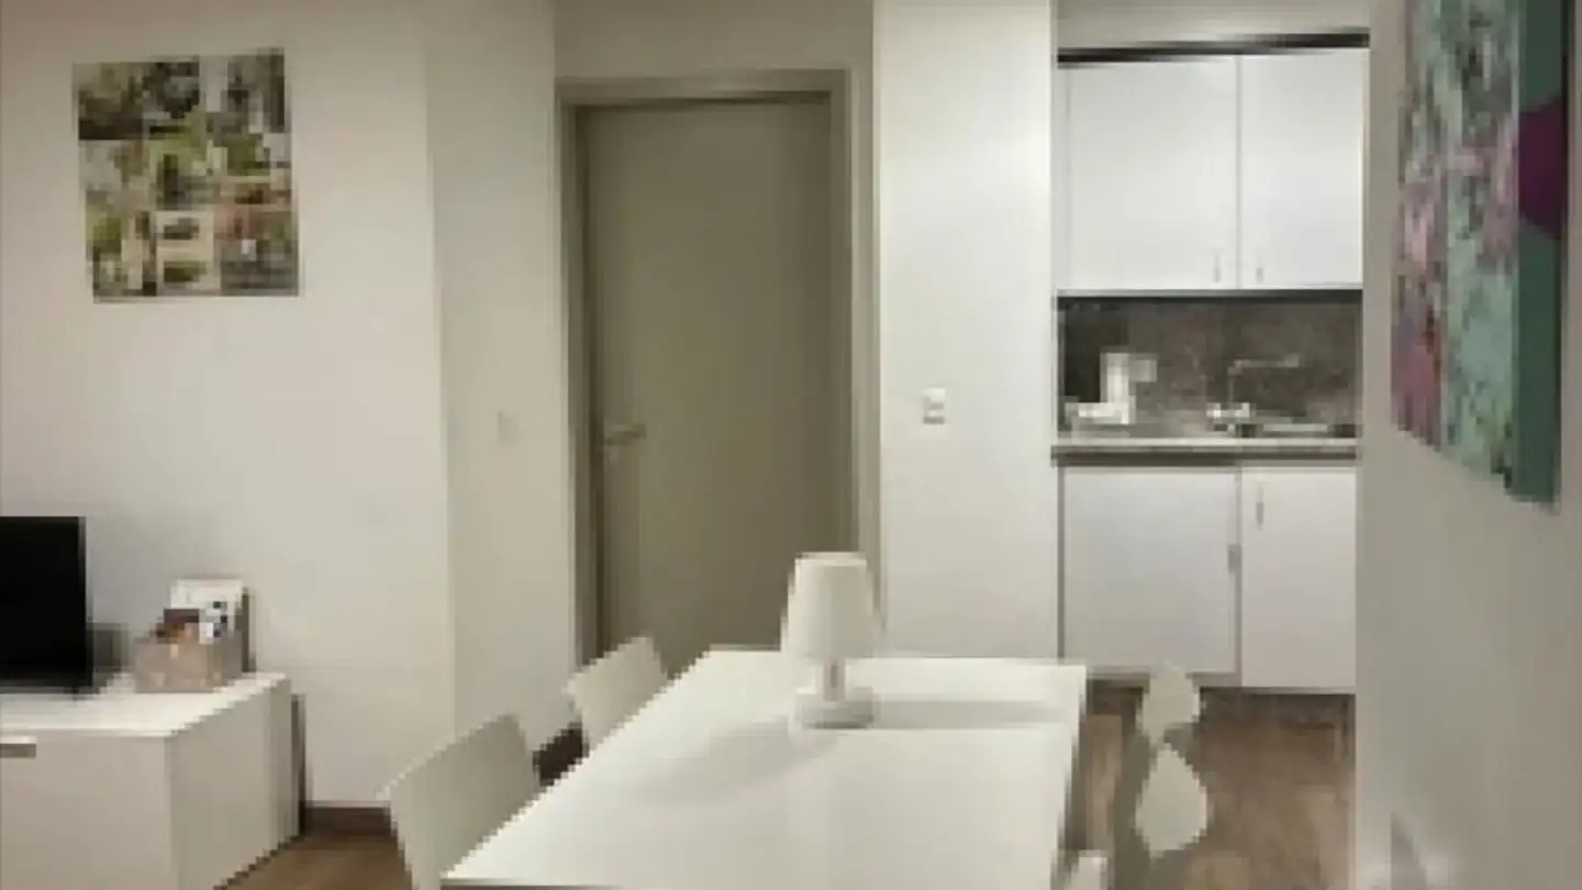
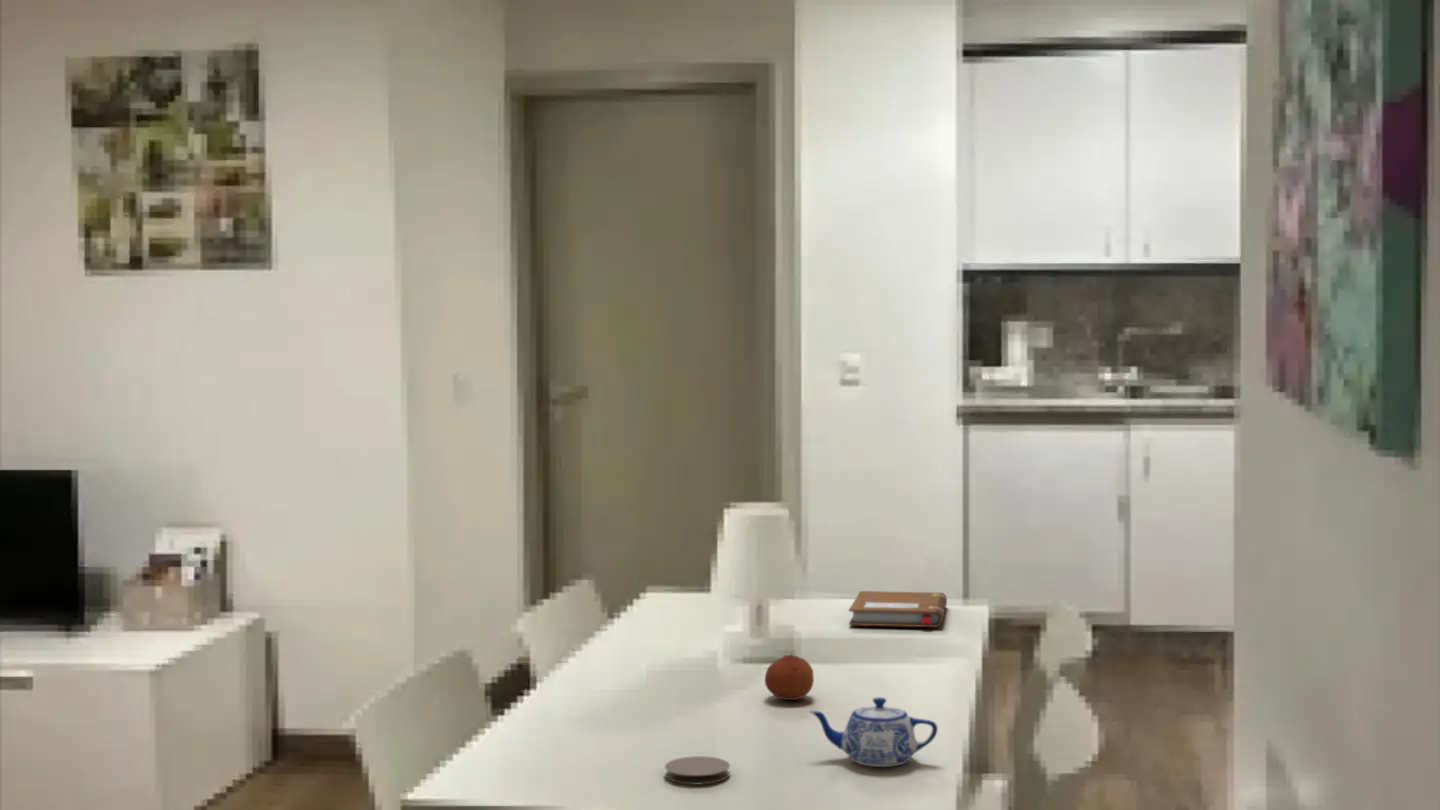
+ teapot [809,696,939,768]
+ notebook [848,590,948,628]
+ fruit [764,654,815,701]
+ coaster [664,755,731,785]
